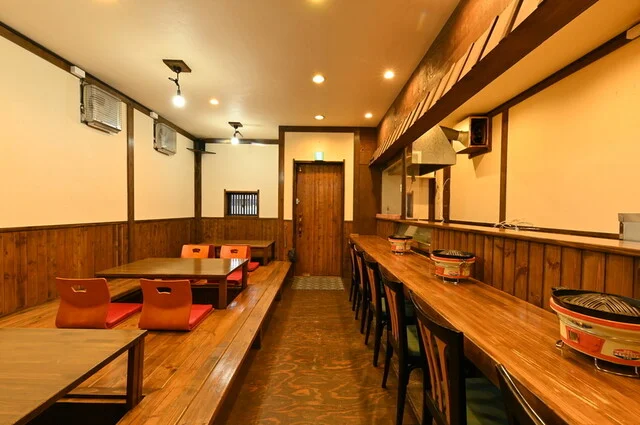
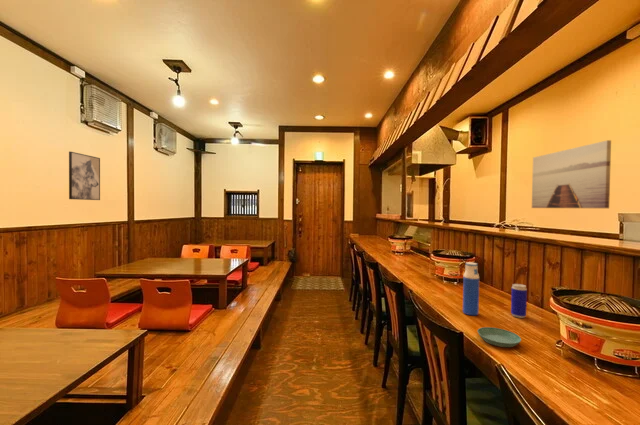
+ wall art [531,139,612,209]
+ wall art [68,151,101,201]
+ water bottle [462,261,480,316]
+ saucer [477,326,522,348]
+ beverage can [510,283,528,319]
